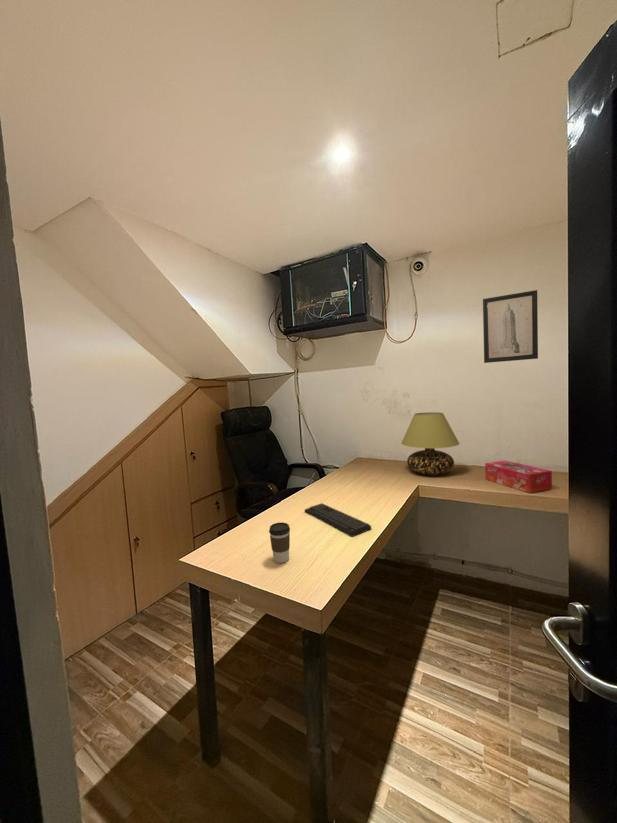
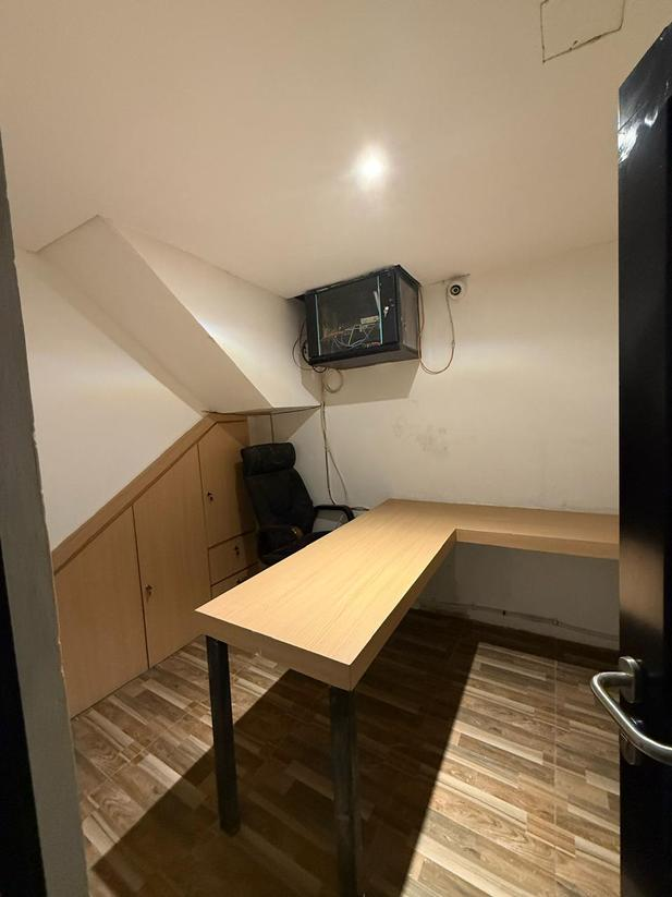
- tissue box [484,459,553,494]
- keyboard [304,502,372,538]
- wall art [482,289,539,364]
- coffee cup [268,521,291,564]
- table lamp [400,411,461,476]
